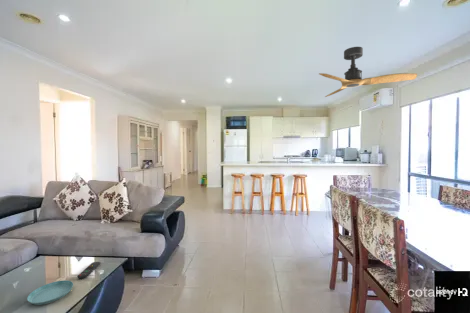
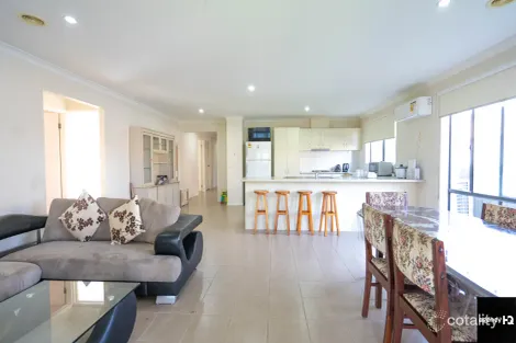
- ceiling fan [318,46,418,98]
- remote control [76,261,101,279]
- saucer [26,279,74,306]
